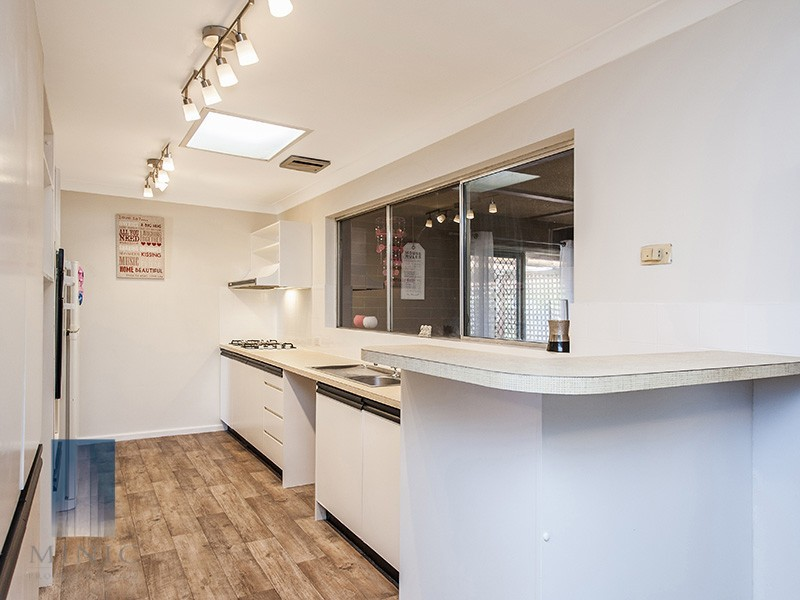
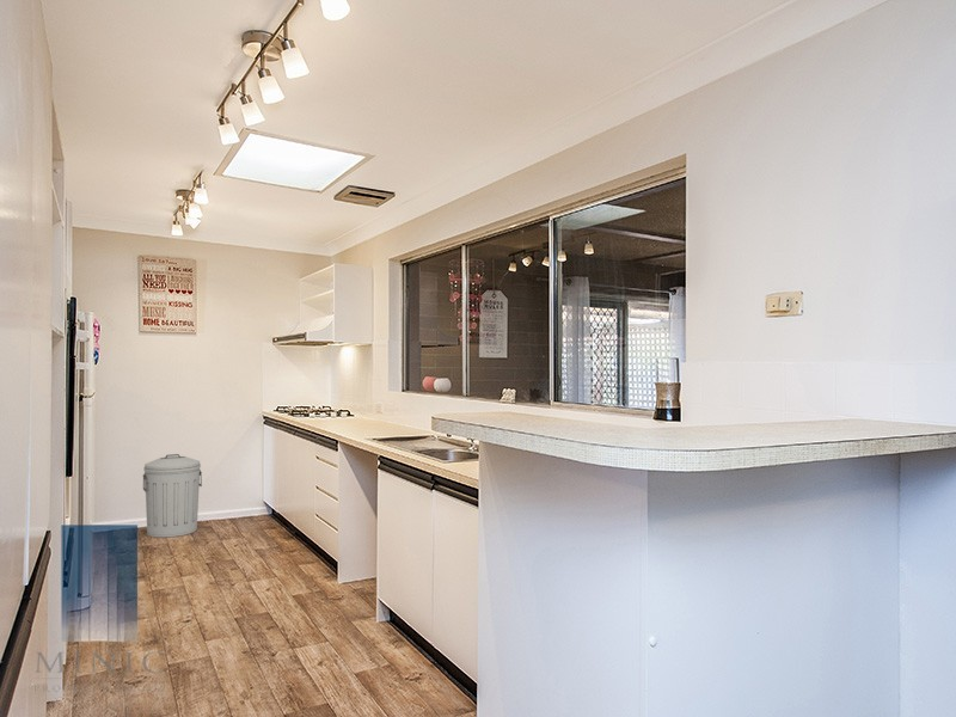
+ trash can [142,453,203,539]
